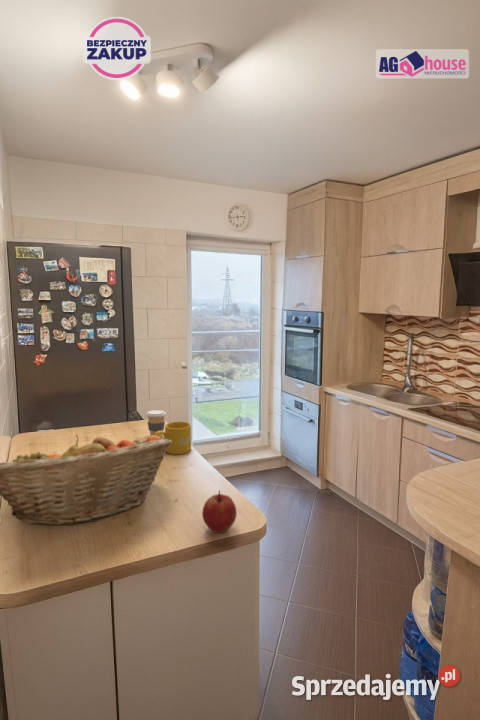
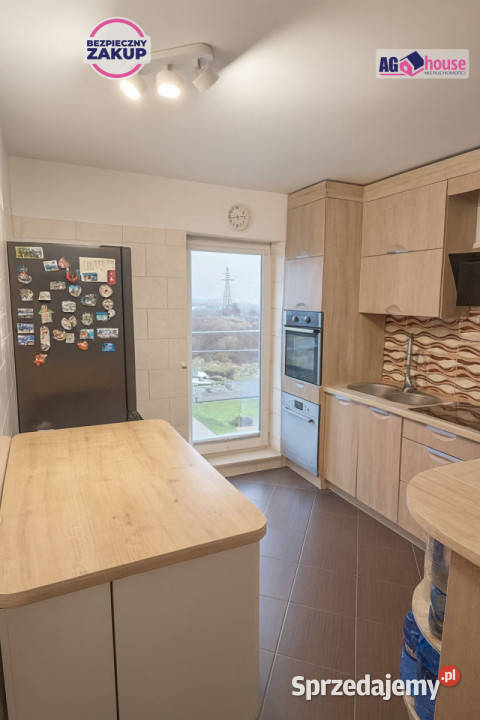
- fruit basket [0,434,172,526]
- apple [201,489,238,534]
- coffee cup [145,409,167,439]
- mug [155,420,192,455]
